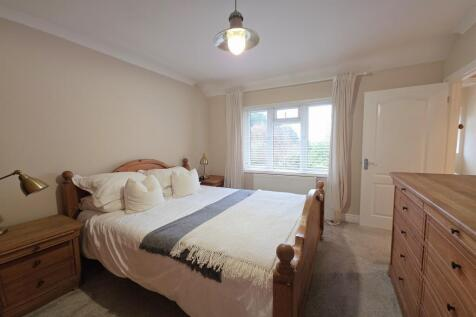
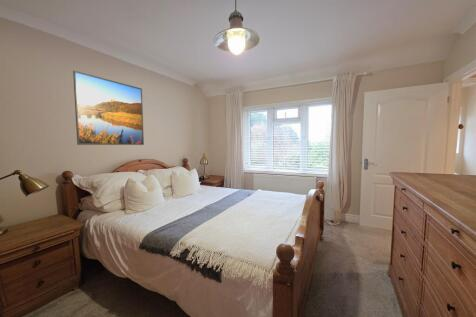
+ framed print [72,70,145,146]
